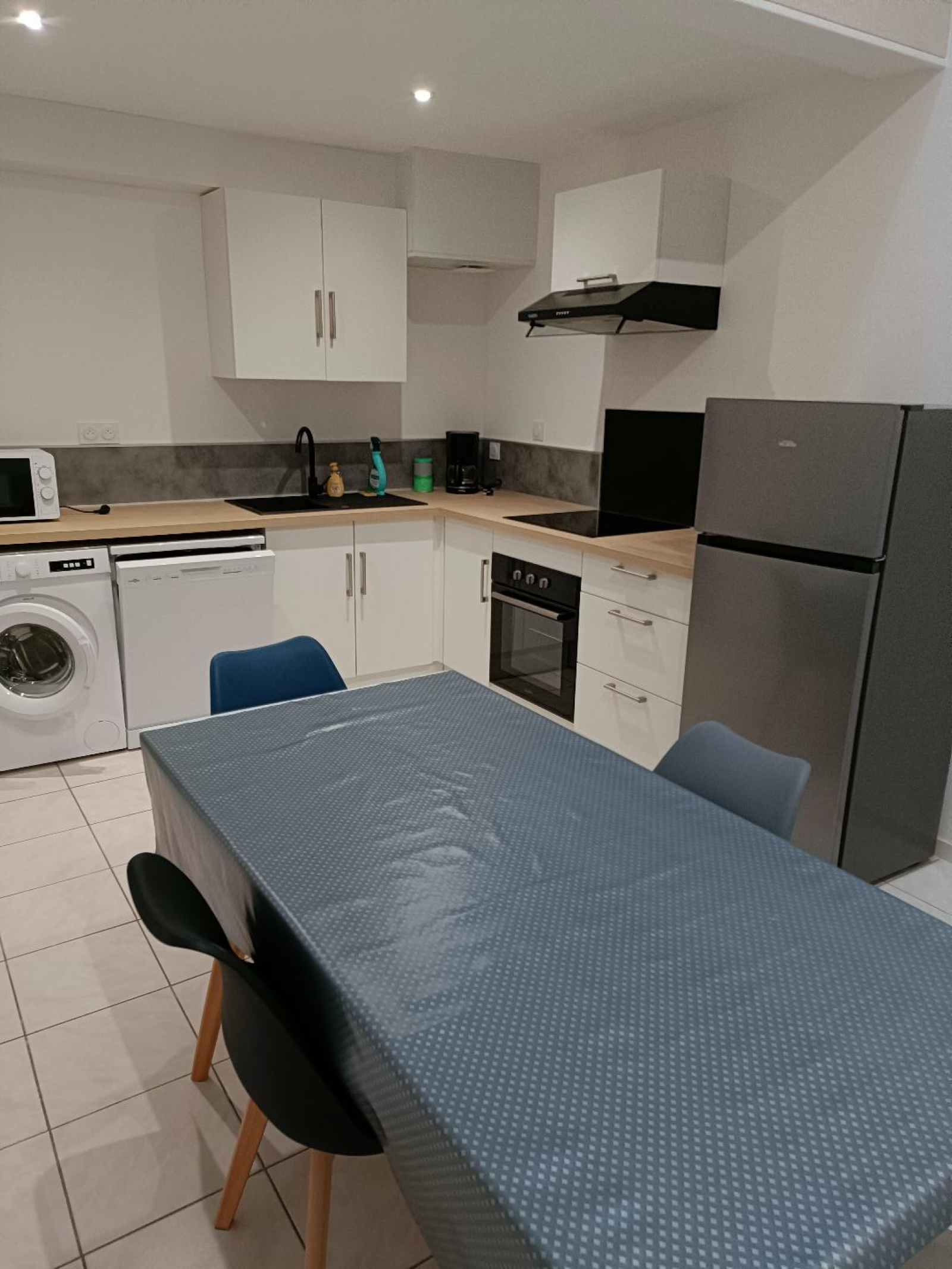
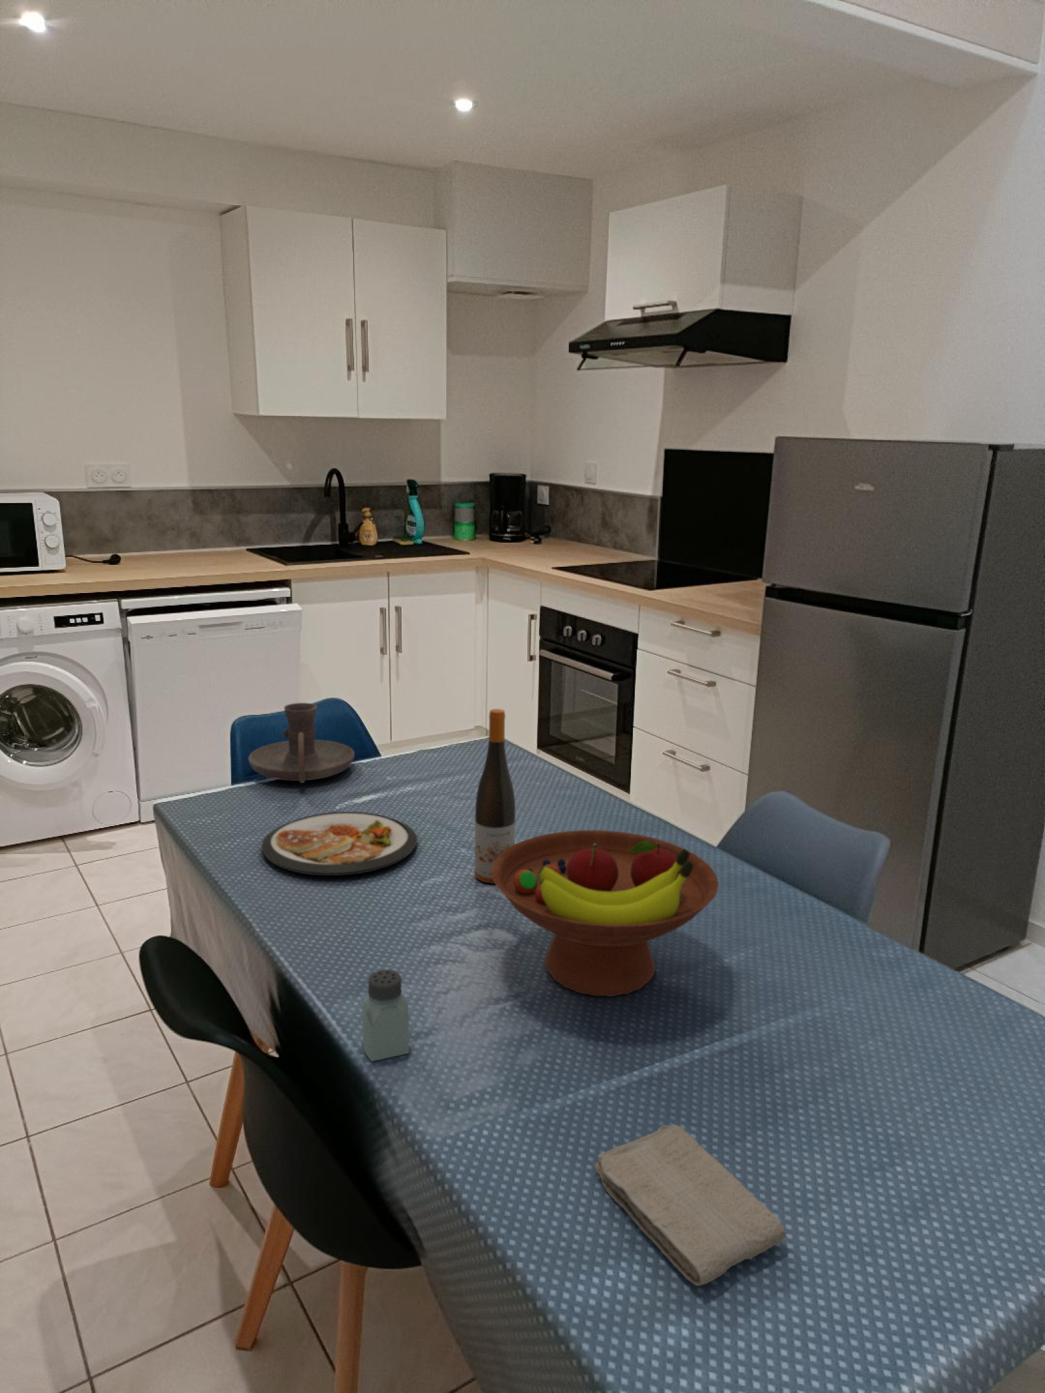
+ candle holder [248,703,356,784]
+ saltshaker [361,969,409,1061]
+ dish [261,811,418,876]
+ fruit bowl [492,830,719,997]
+ washcloth [594,1124,786,1287]
+ wine bottle [473,708,516,885]
